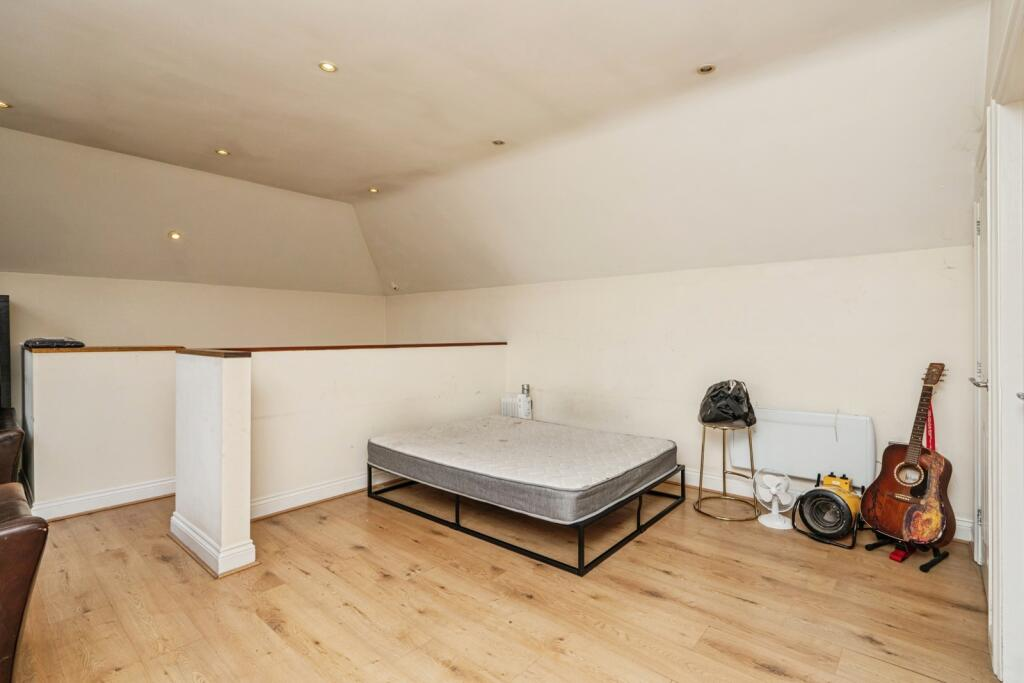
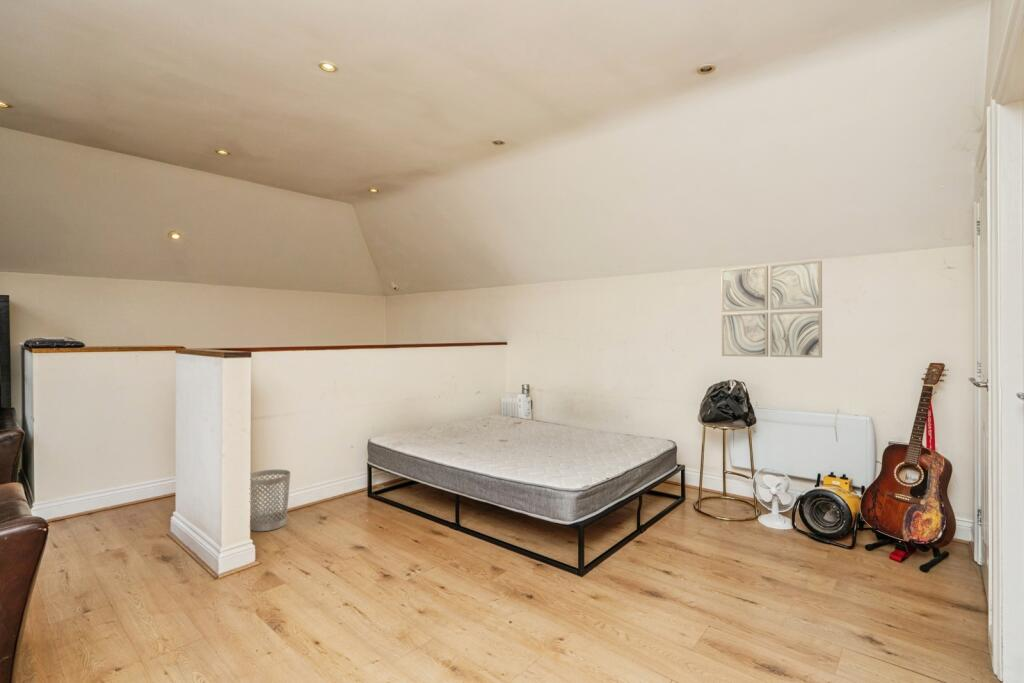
+ wastebasket [250,468,291,532]
+ wall art [720,259,823,359]
